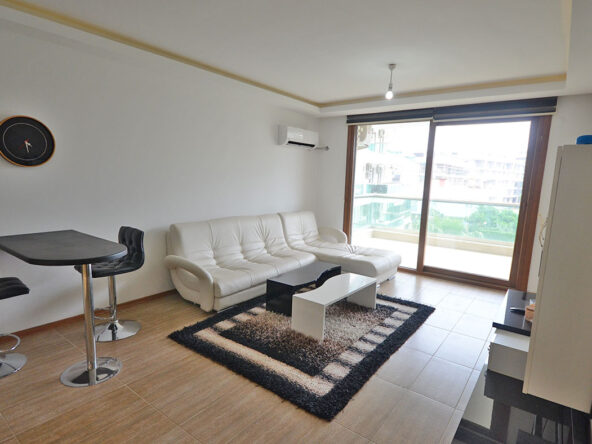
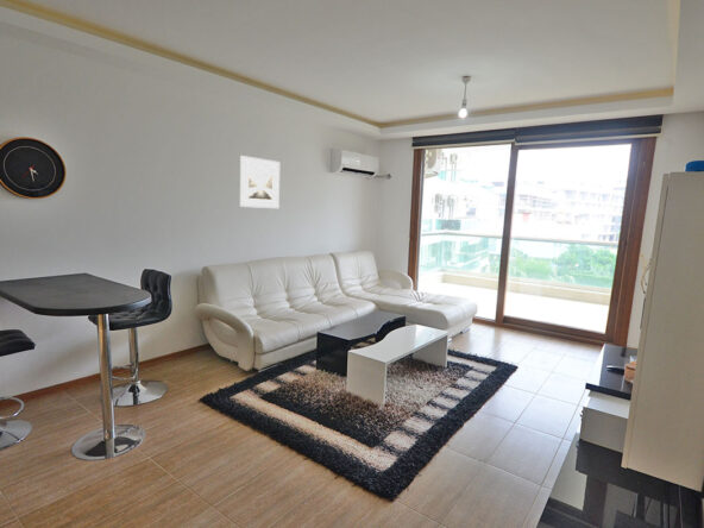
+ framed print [239,155,281,209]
